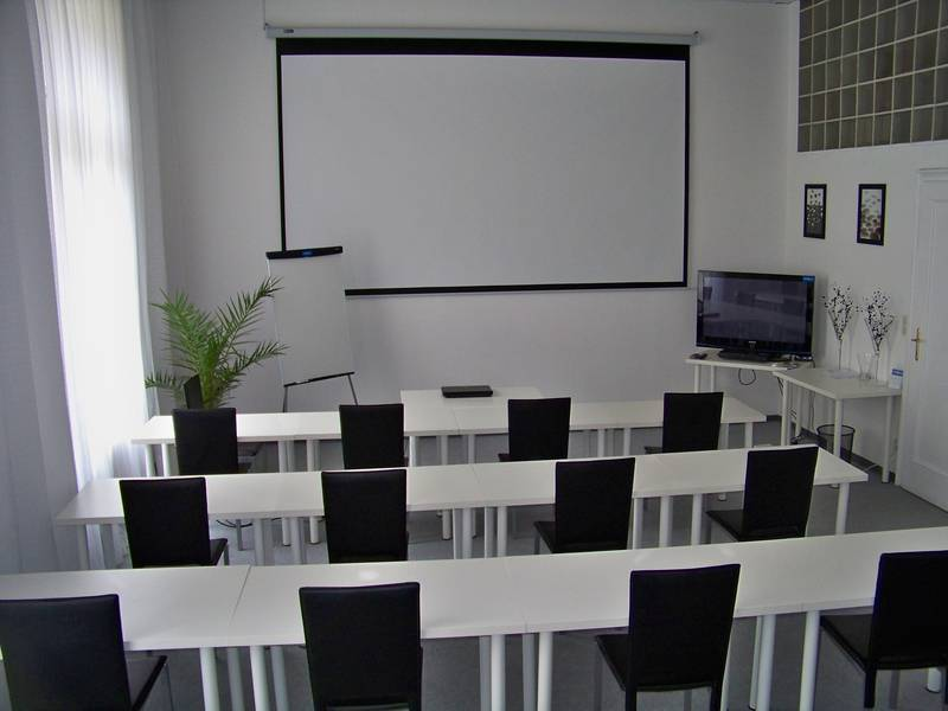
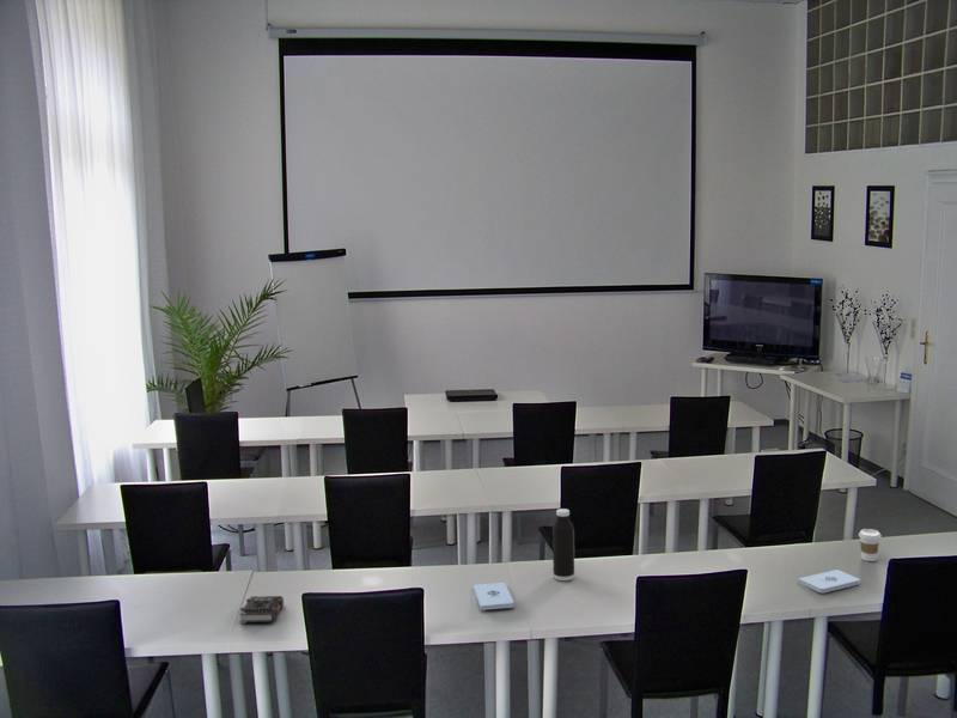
+ notepad [473,582,514,611]
+ notepad [797,568,861,594]
+ coffee cup [858,528,883,562]
+ water bottle [551,507,575,582]
+ book [238,595,285,625]
